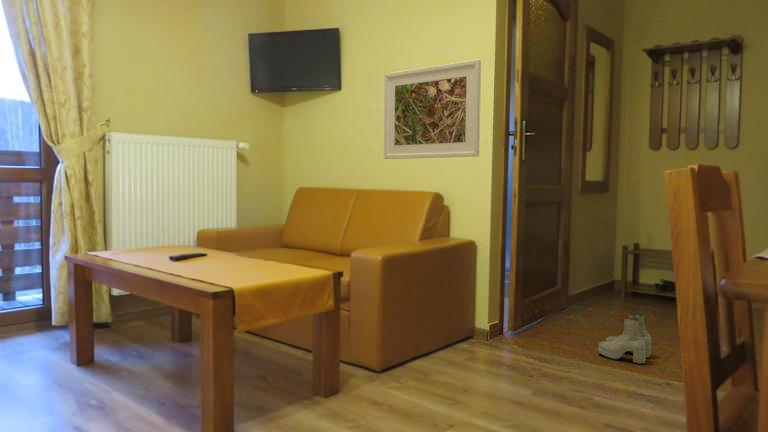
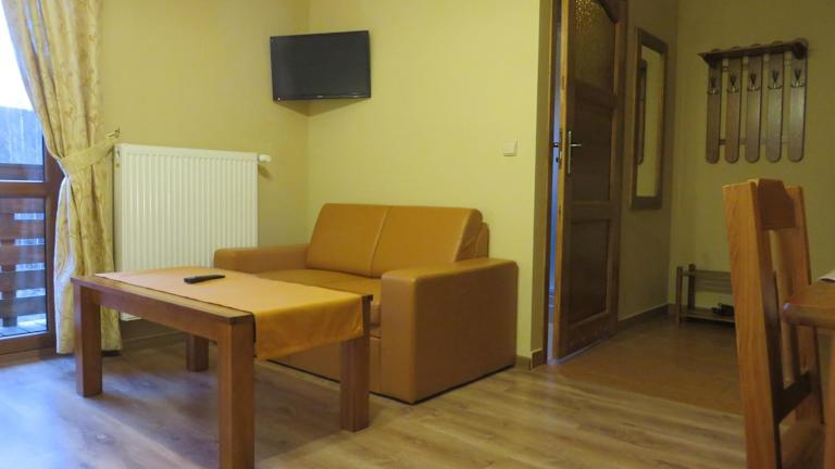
- boots [597,313,653,365]
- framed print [383,58,482,160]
